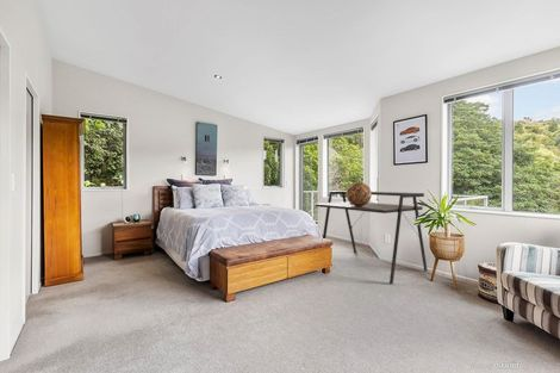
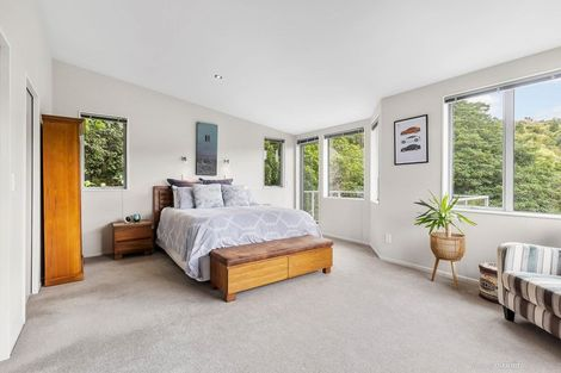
- decorative sphere [346,181,373,206]
- desk [313,189,429,285]
